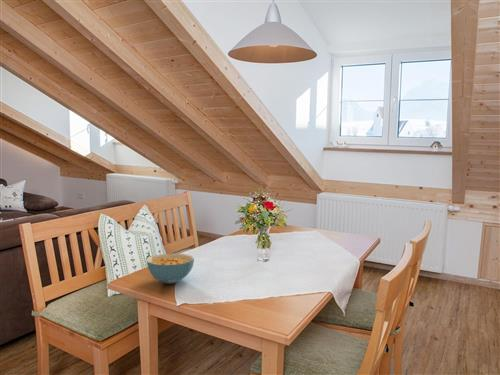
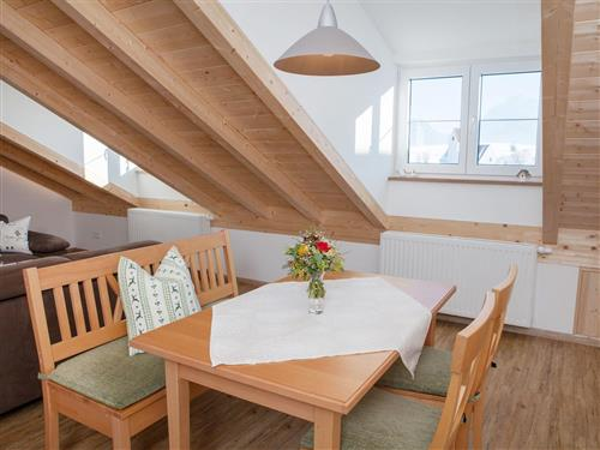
- cereal bowl [145,253,195,285]
